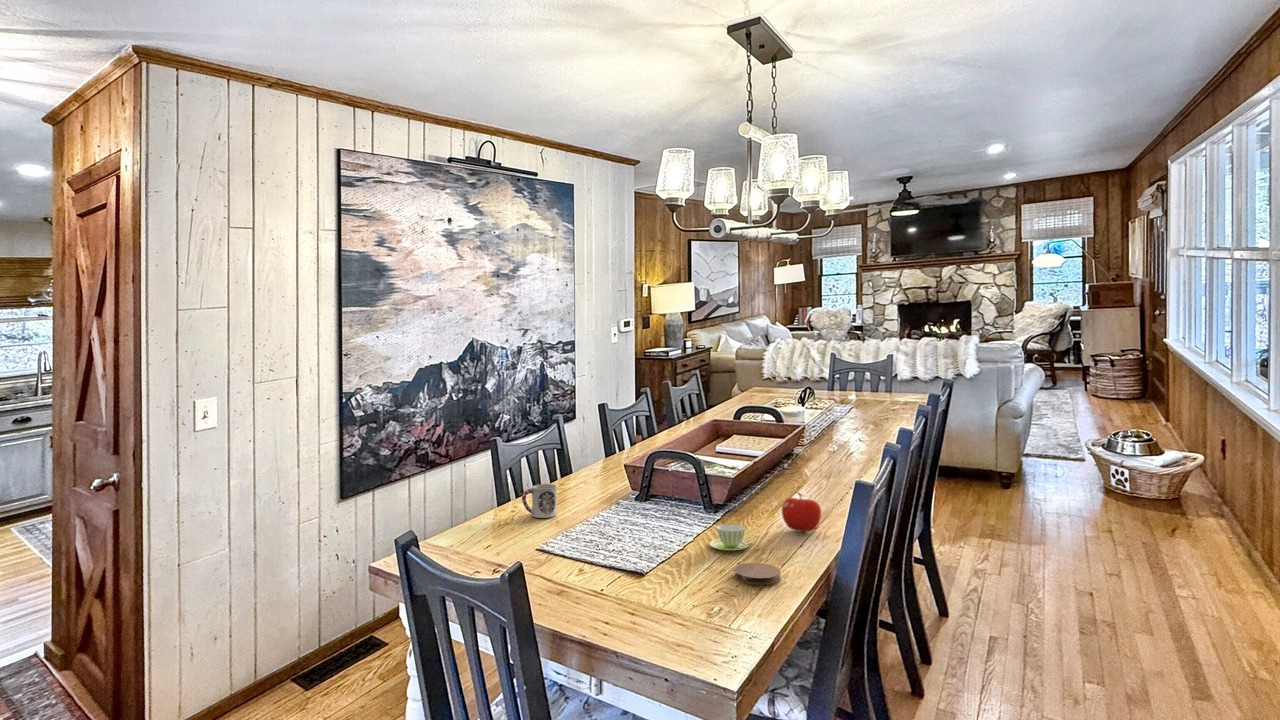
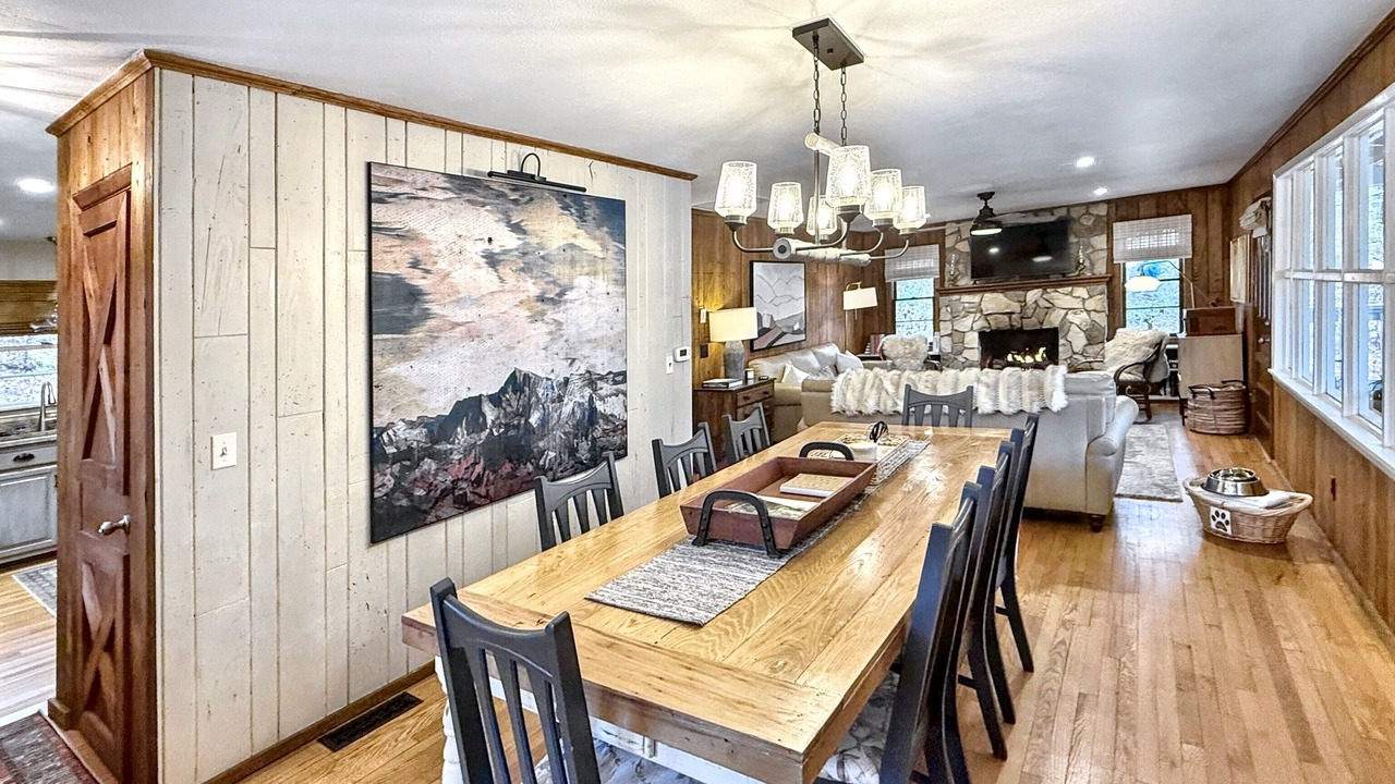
- cup [521,483,558,519]
- cup [708,523,755,552]
- fruit [781,491,822,533]
- coaster [734,562,782,586]
